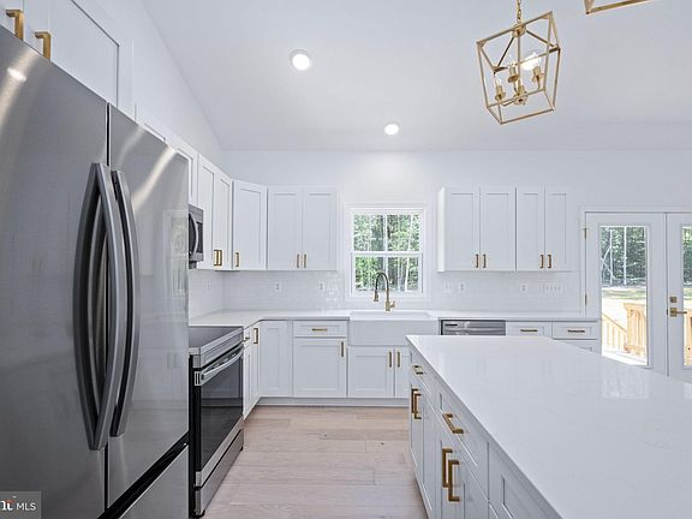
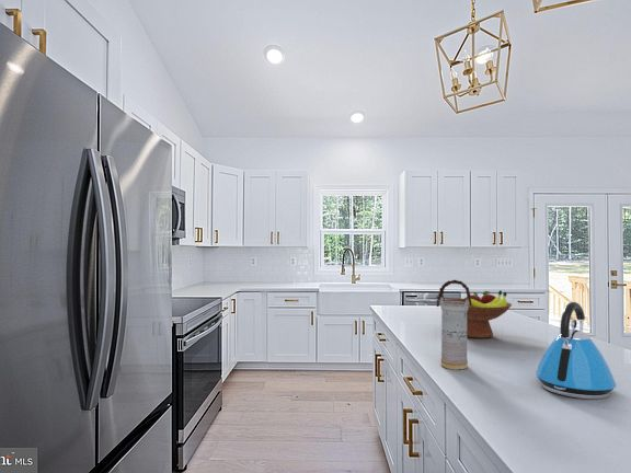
+ vase [435,279,472,371]
+ kettle [535,301,618,401]
+ fruit bowl [444,289,513,339]
